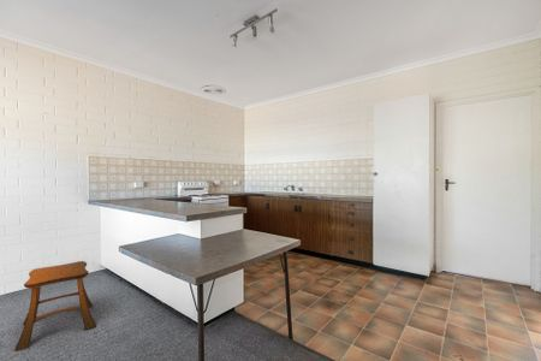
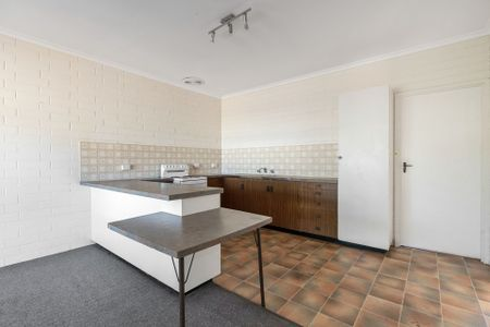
- stool [13,260,97,353]
